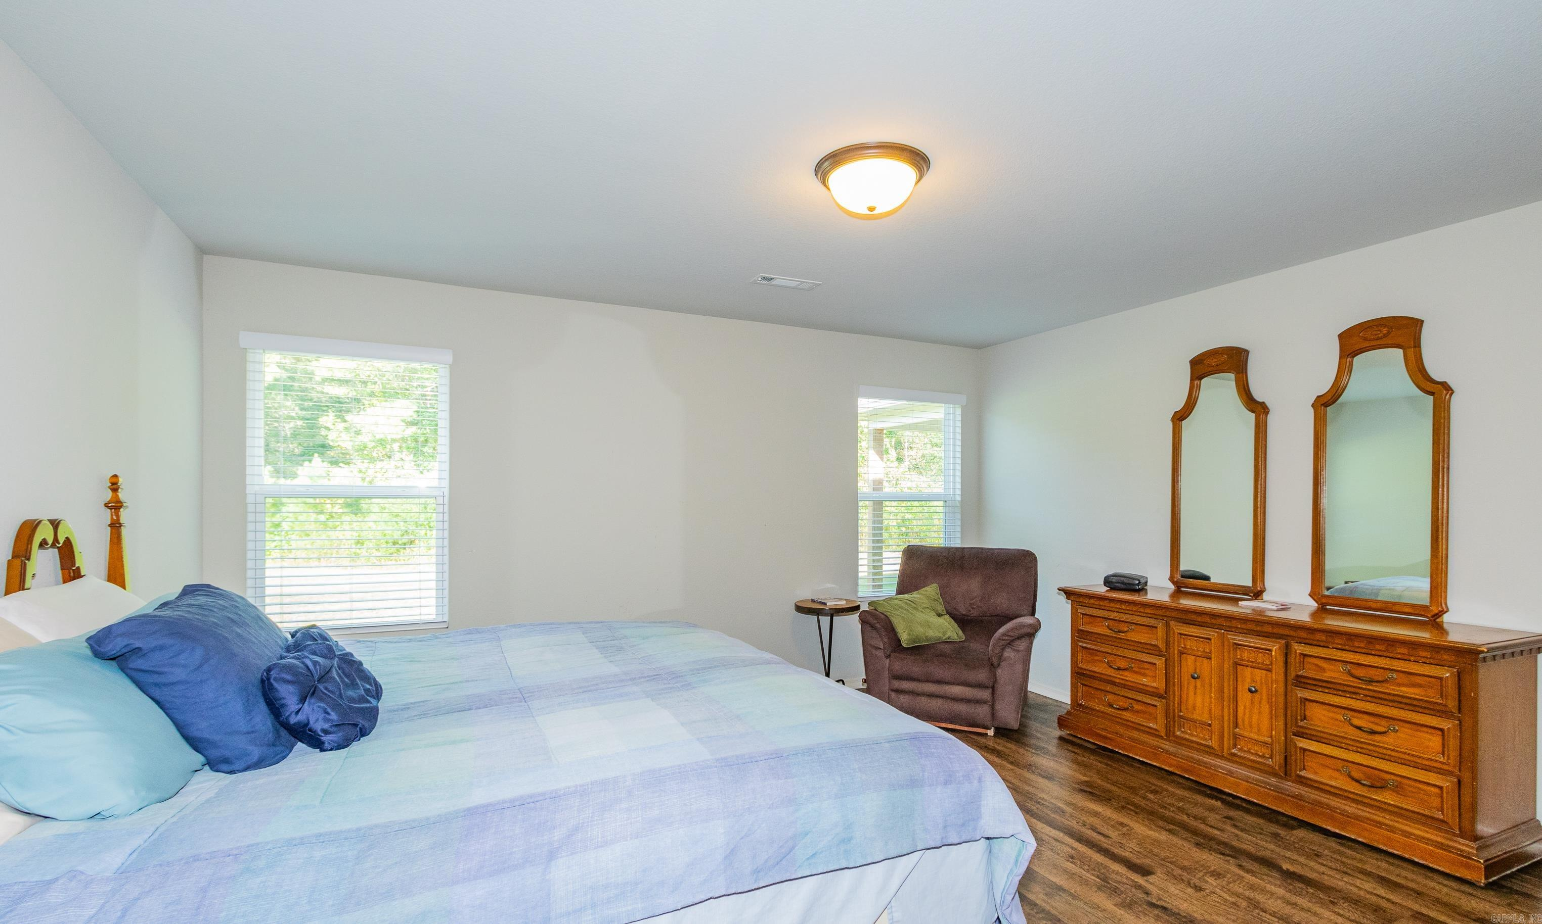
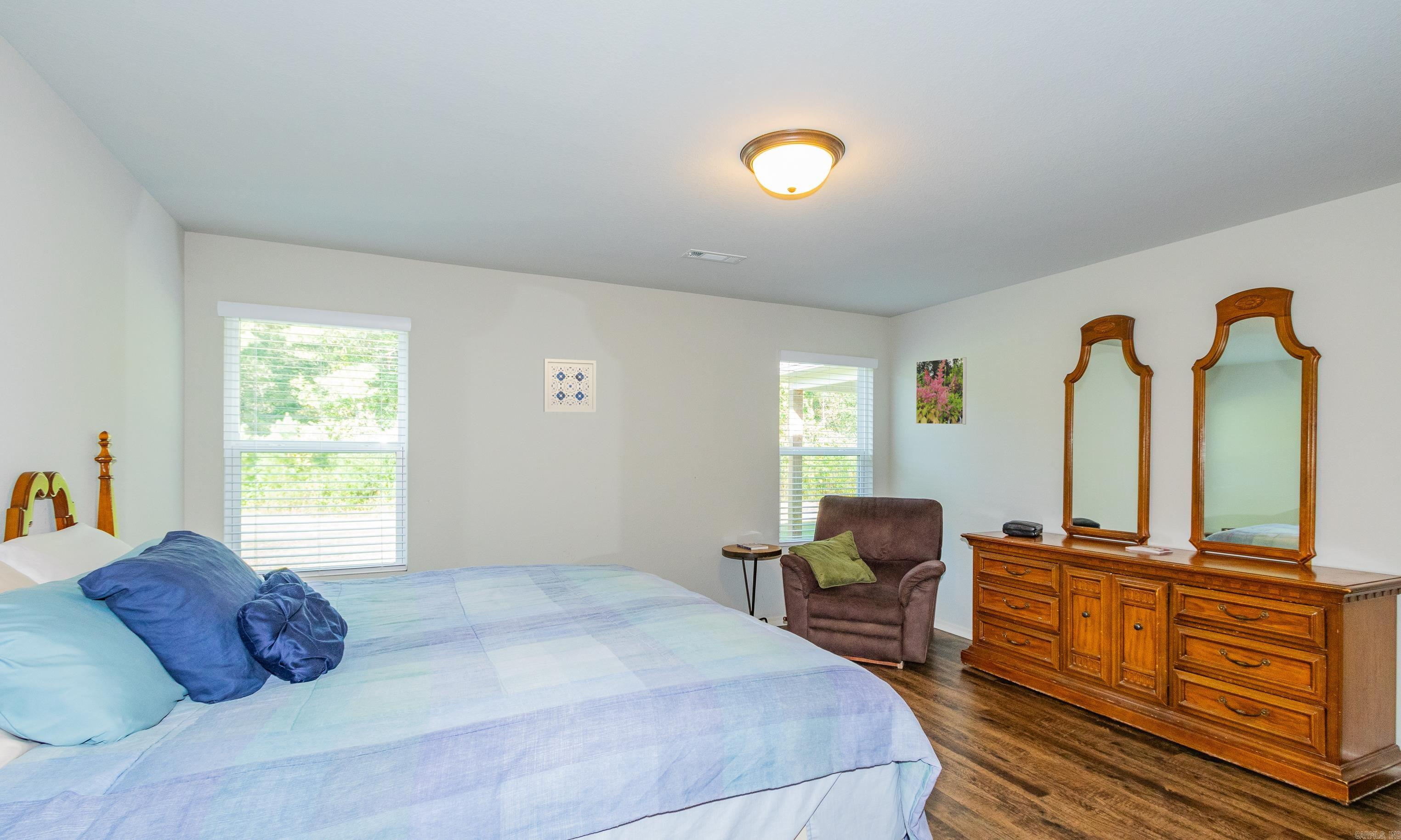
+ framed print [915,357,967,425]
+ wall art [543,358,596,412]
